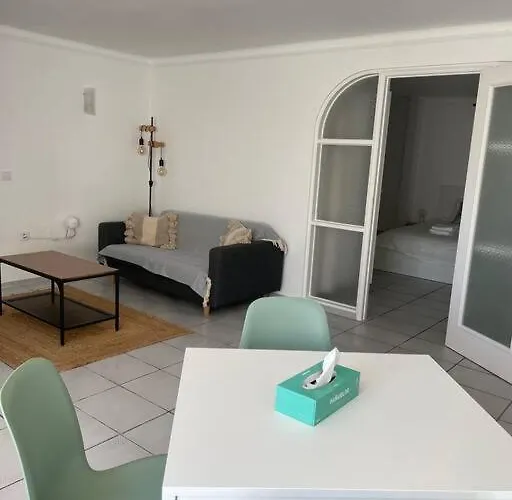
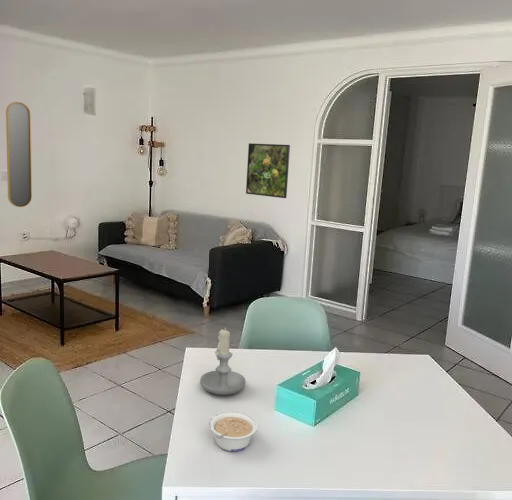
+ home mirror [5,101,33,208]
+ candle [199,327,247,396]
+ legume [208,410,258,452]
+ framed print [245,142,291,199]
